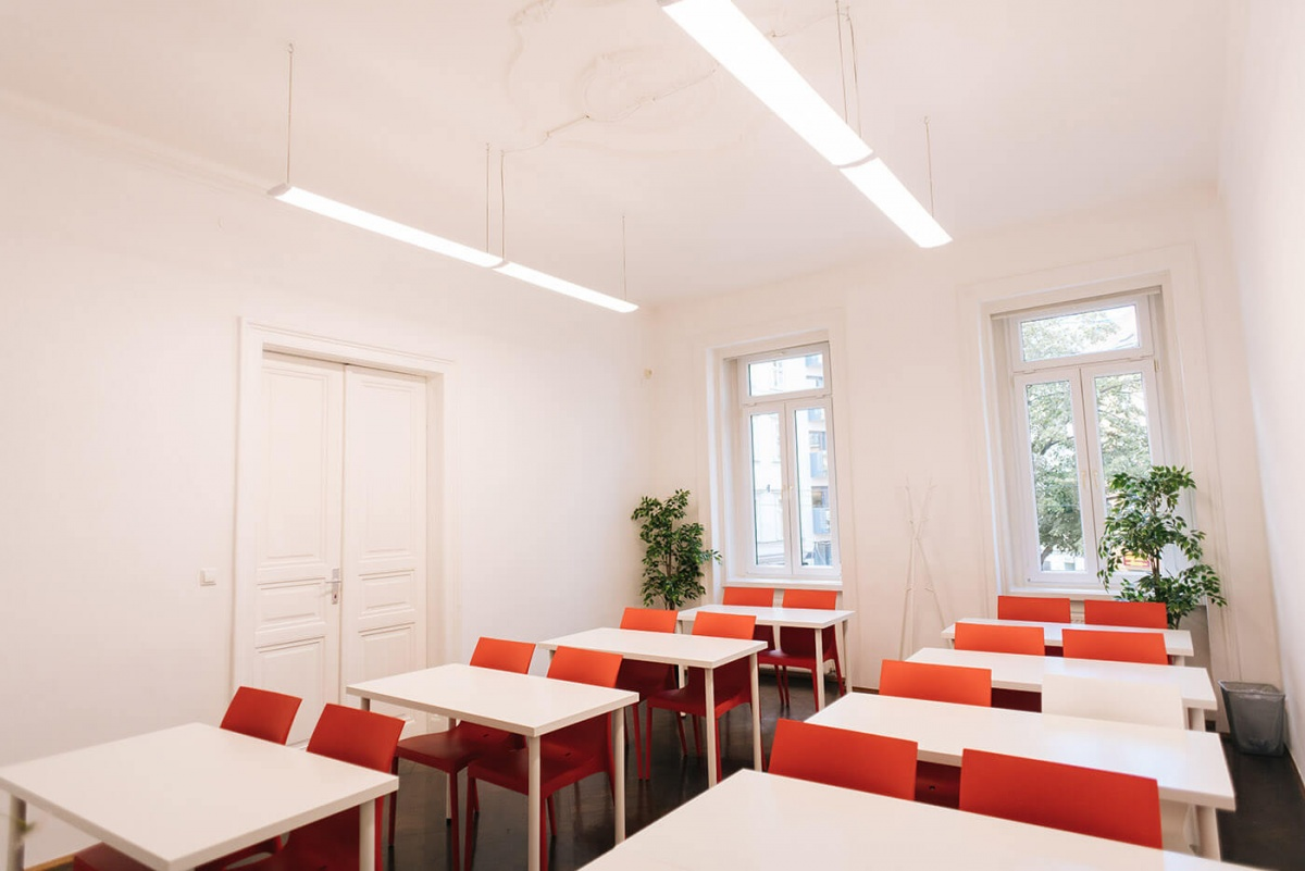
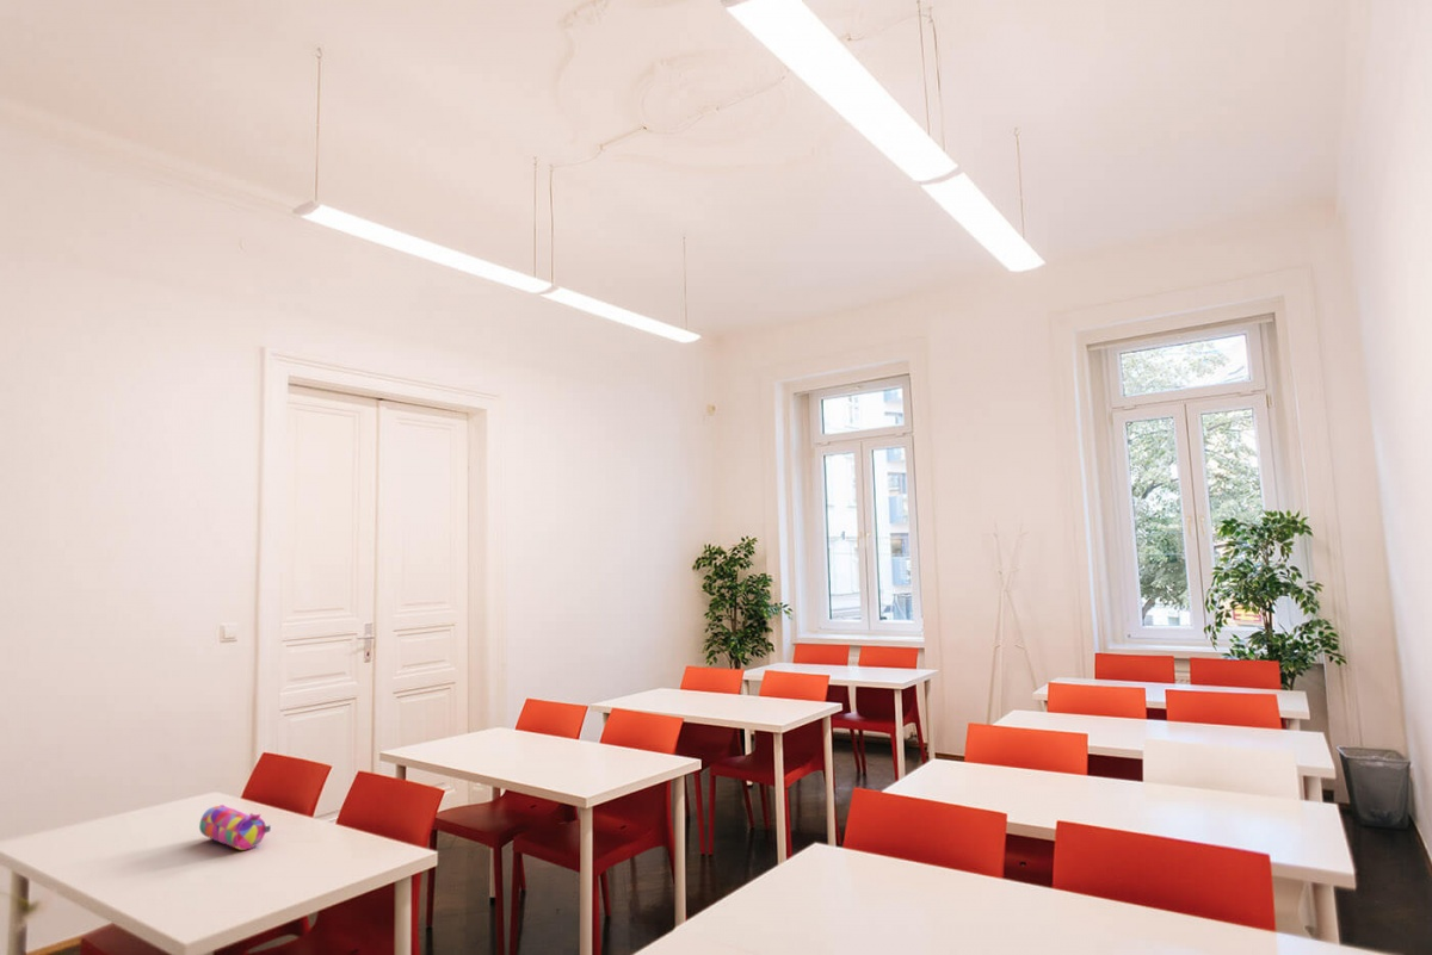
+ pencil case [198,804,272,851]
